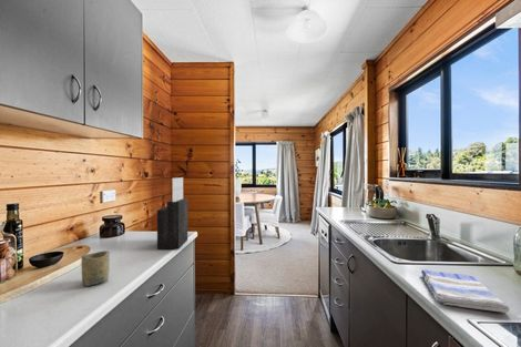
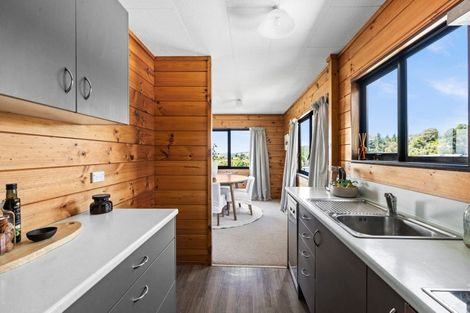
- cup [80,249,111,287]
- knife block [156,176,188,251]
- dish towel [420,268,511,314]
